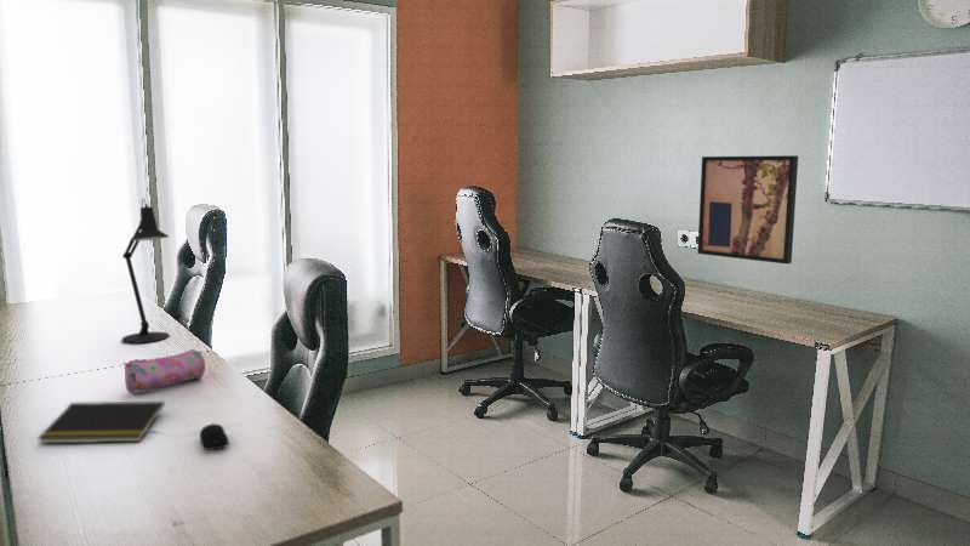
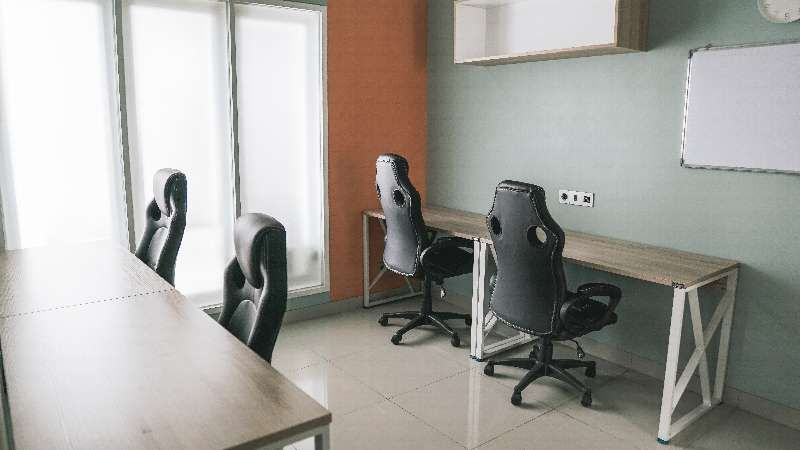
- desk lamp [121,198,170,345]
- pencil case [121,348,206,393]
- notepad [36,400,166,444]
- computer mouse [199,422,230,451]
- wall art [696,154,799,265]
